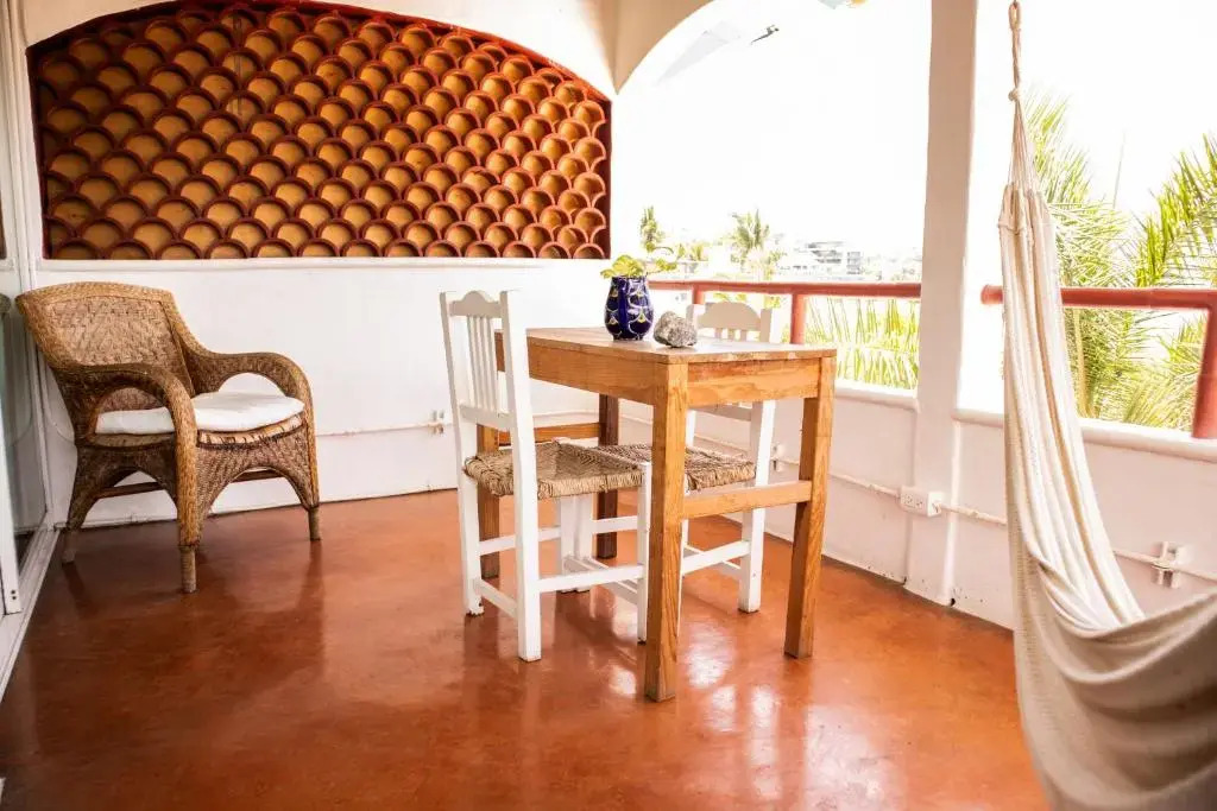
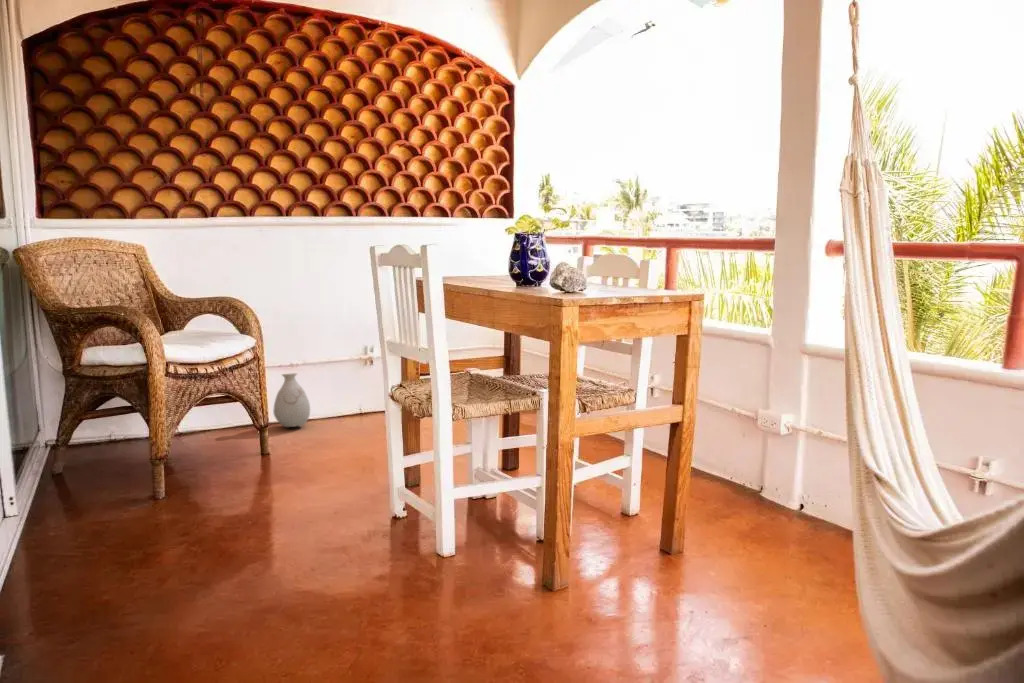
+ vase [272,372,311,428]
